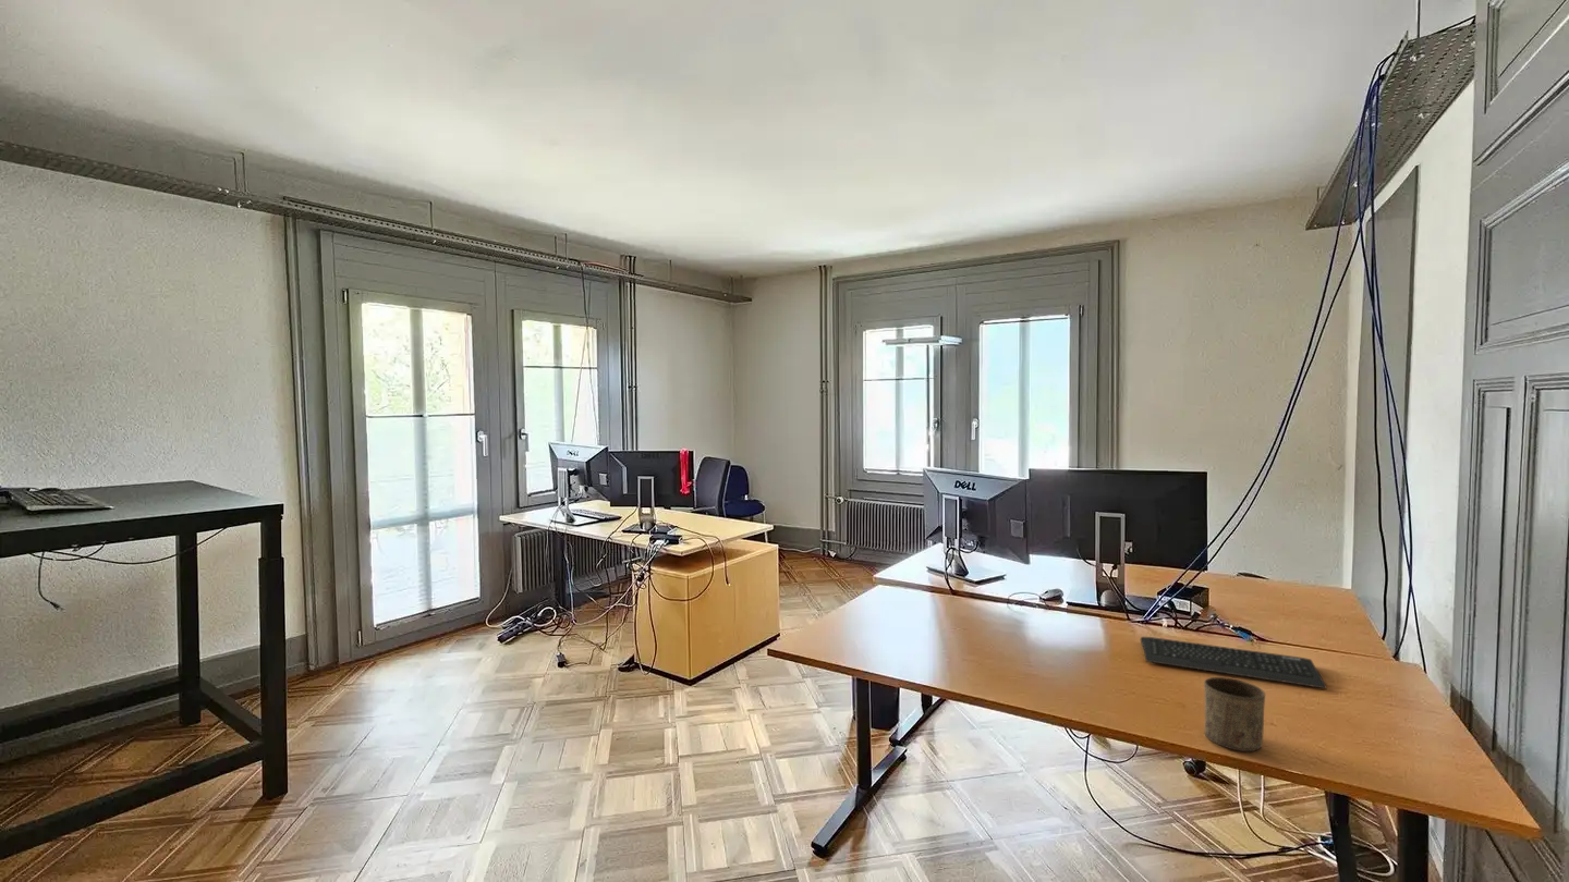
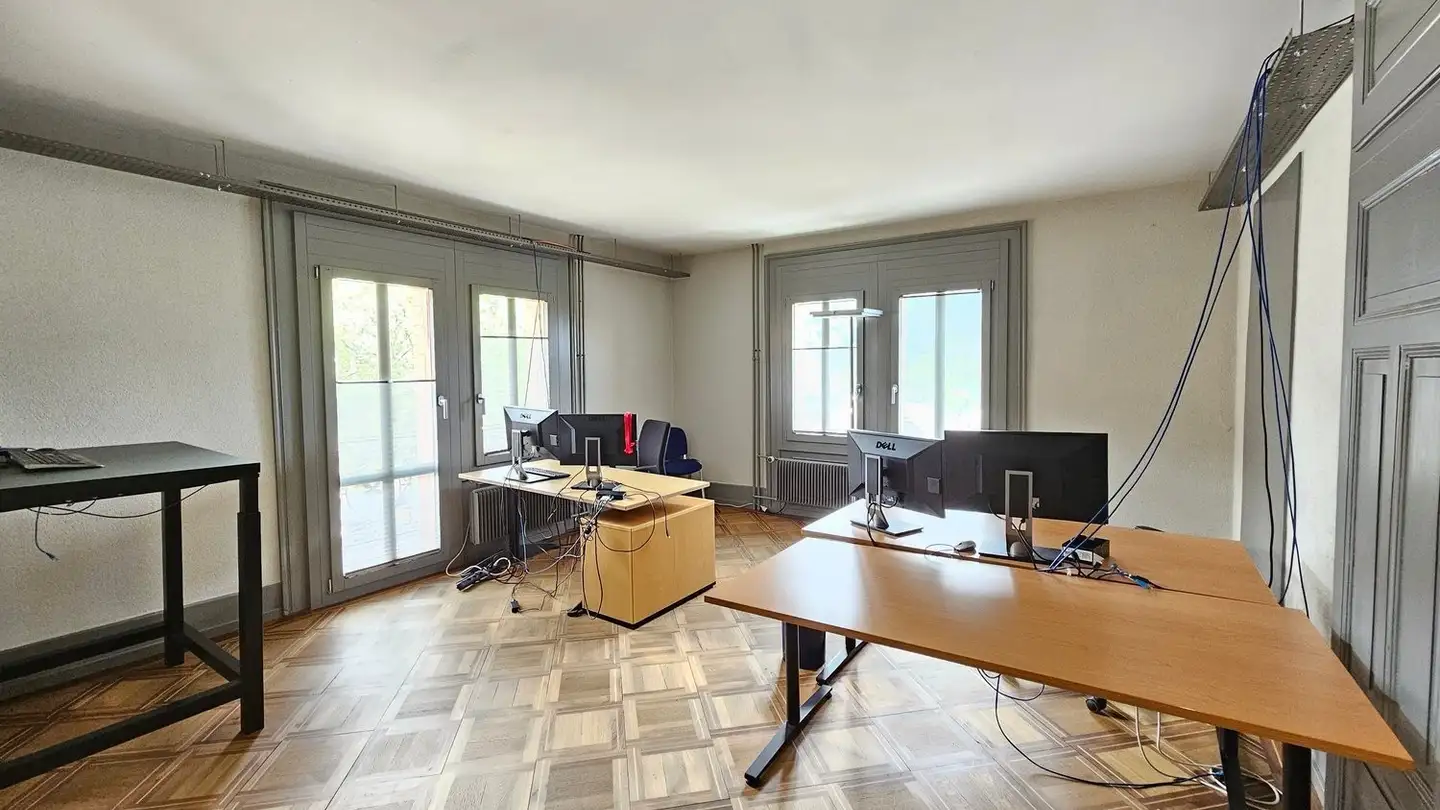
- keyboard [1140,636,1327,689]
- cup [1203,676,1266,752]
